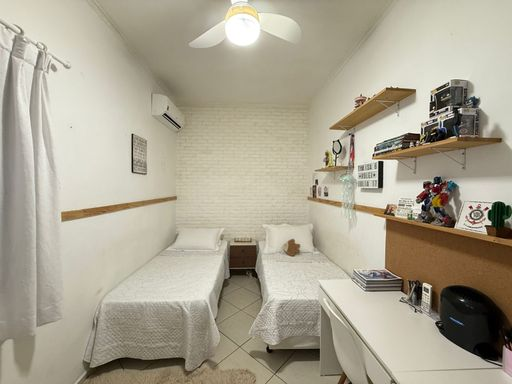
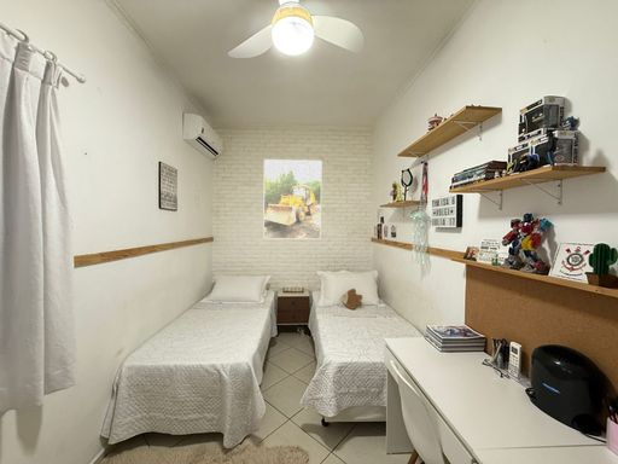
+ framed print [262,158,322,240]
